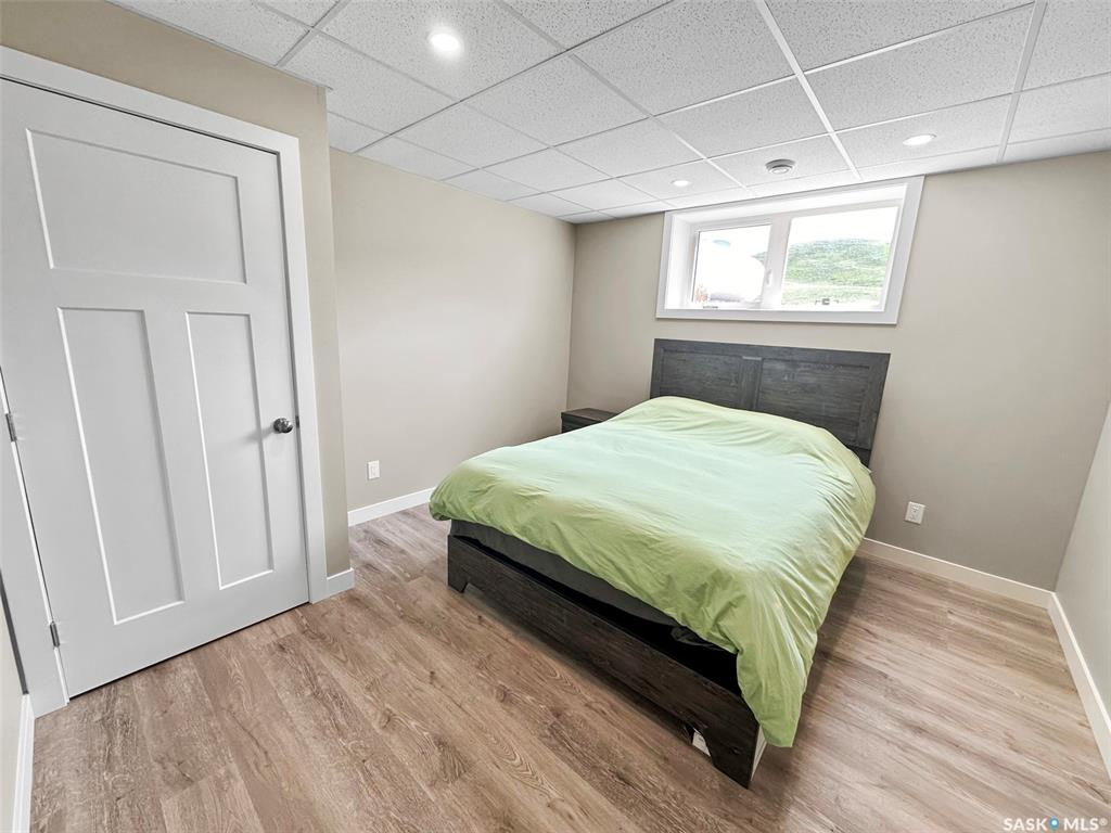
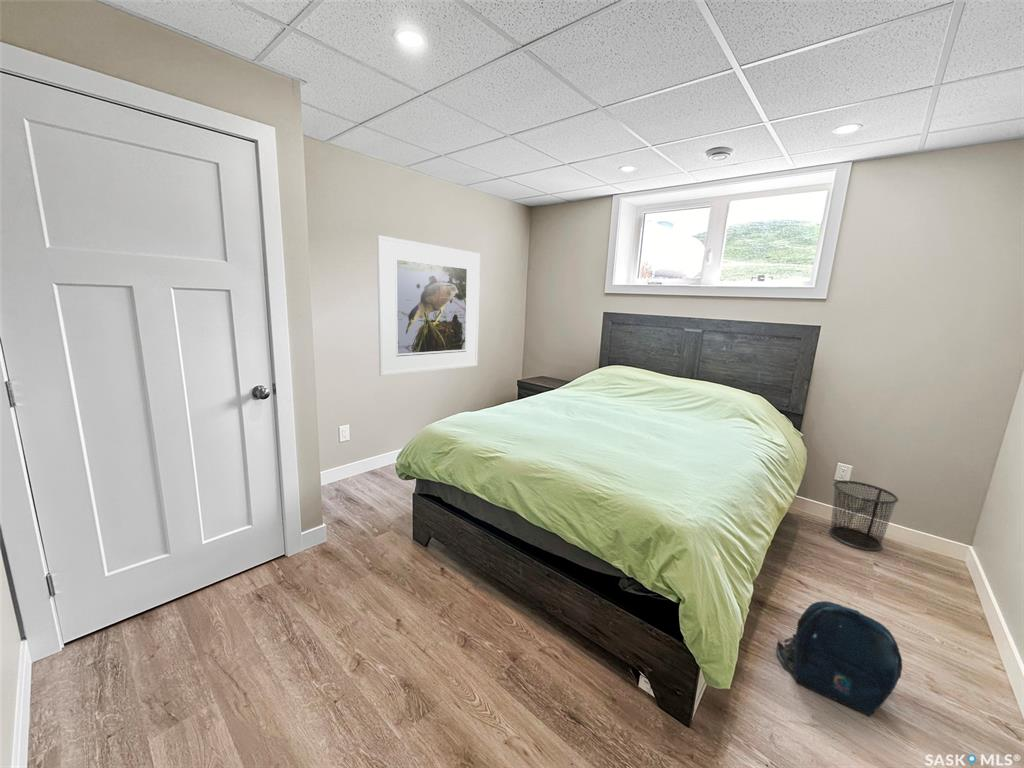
+ backpack [775,600,903,717]
+ waste bin [828,479,900,552]
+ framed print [376,234,481,377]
